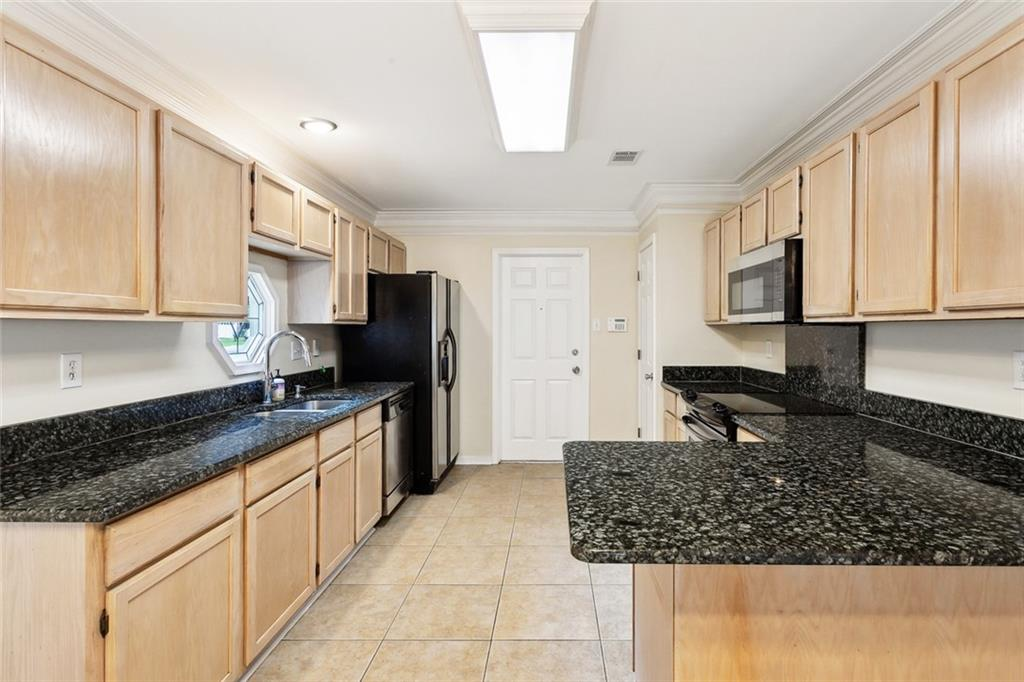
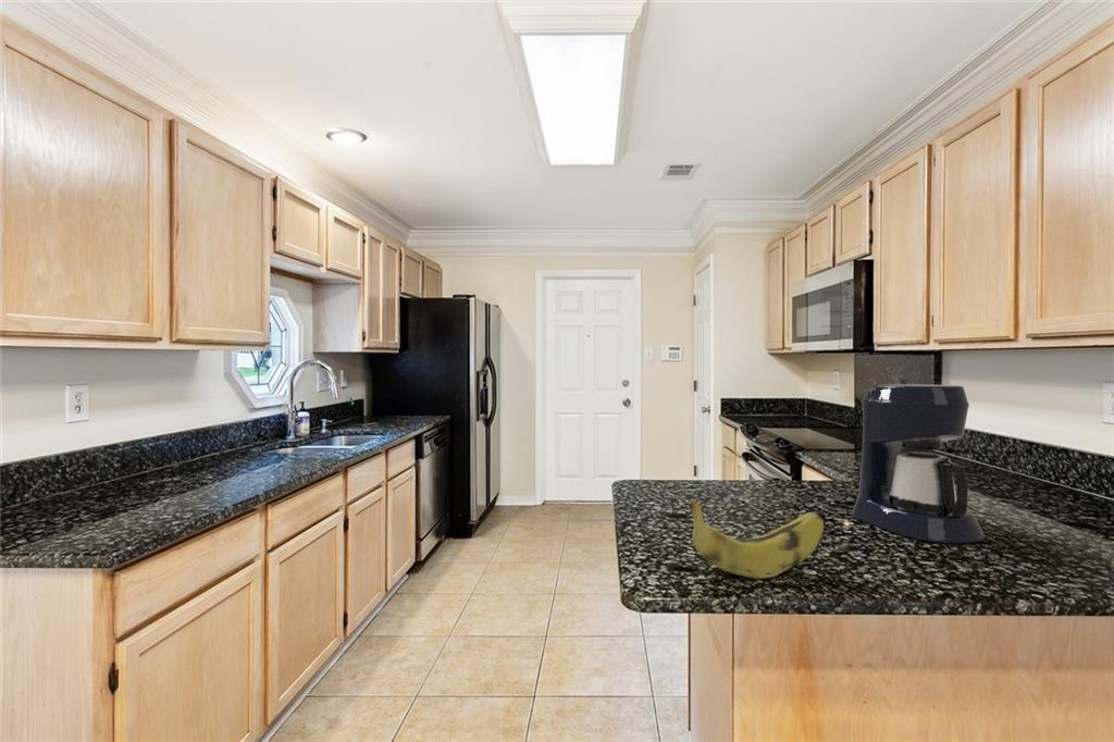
+ coffee maker [851,383,986,544]
+ banana [688,498,825,580]
